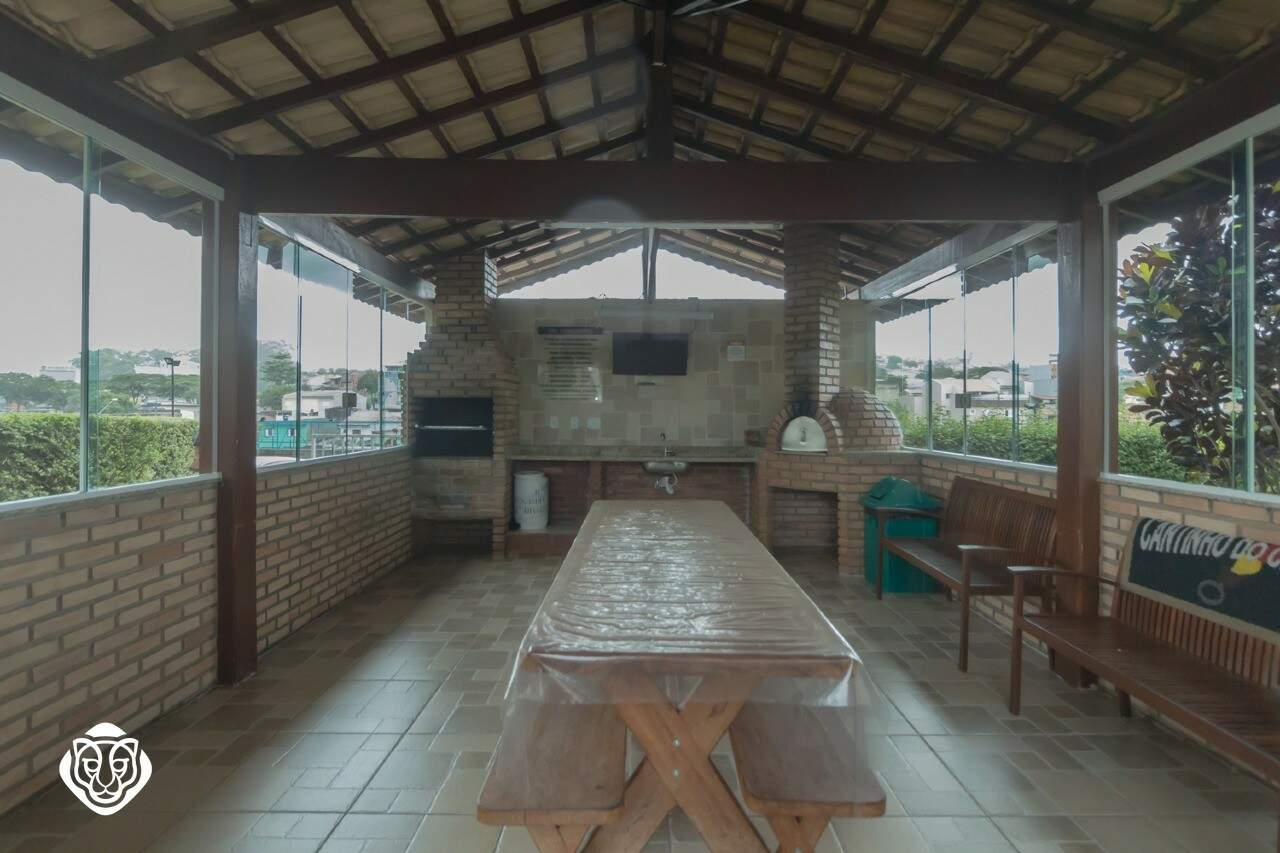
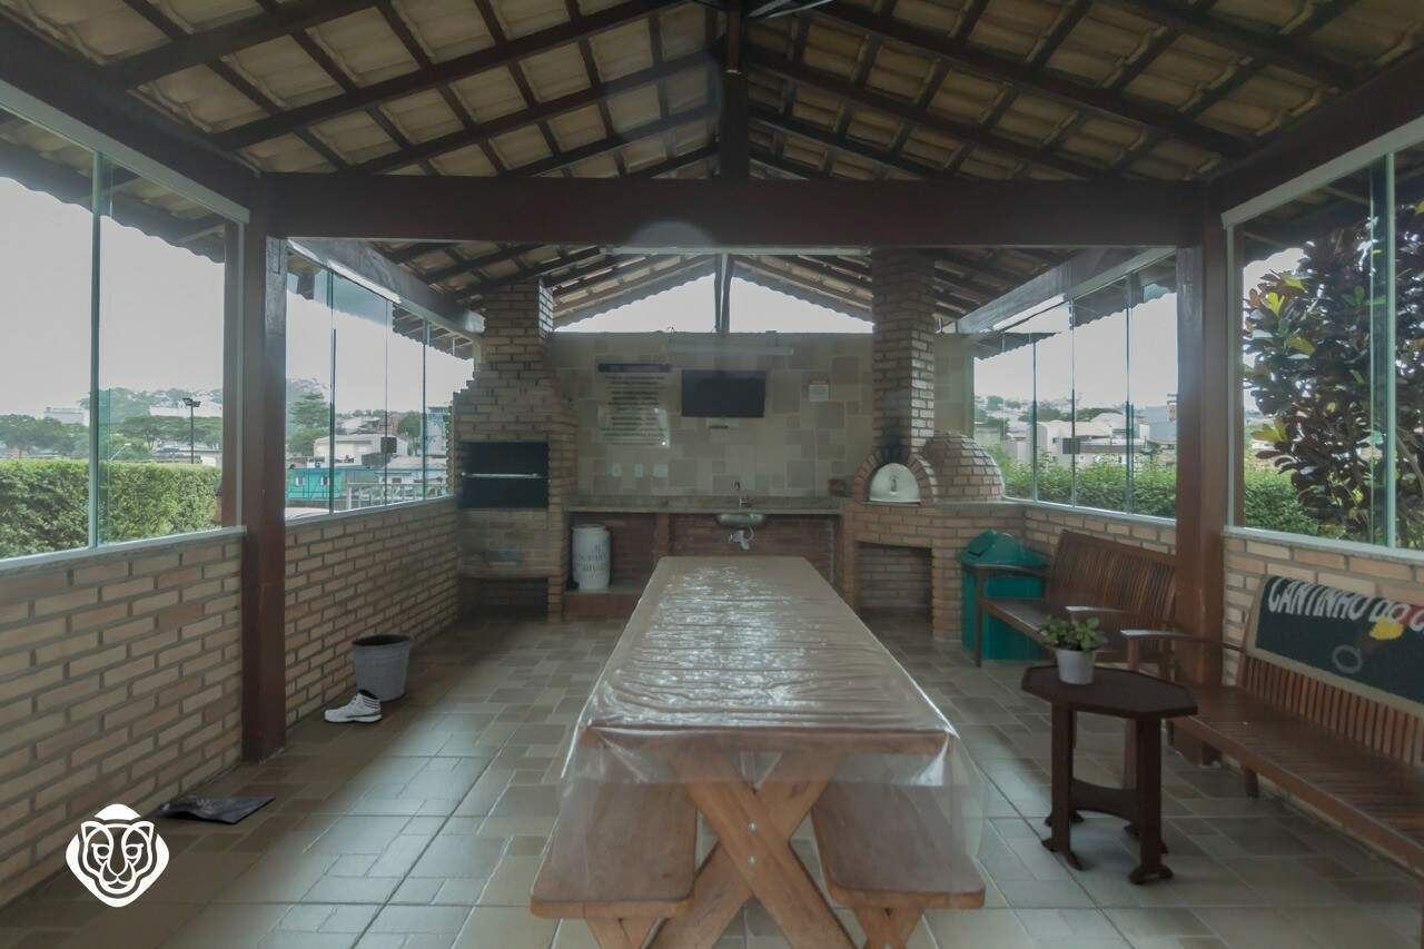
+ side table [1020,663,1199,884]
+ bucket [349,632,416,703]
+ potted plant [1032,614,1109,684]
+ bag [154,793,276,824]
+ sneaker [323,689,383,724]
